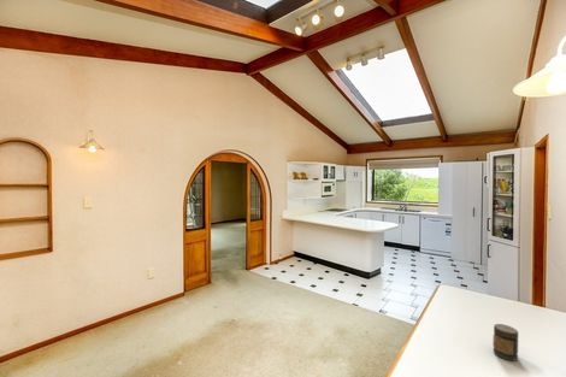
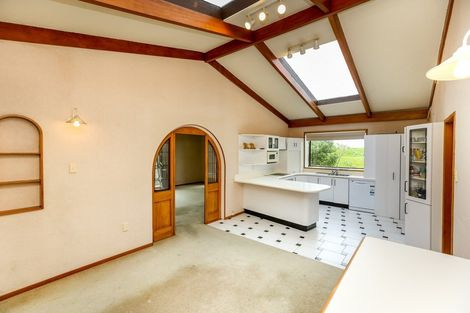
- jar [491,323,519,361]
